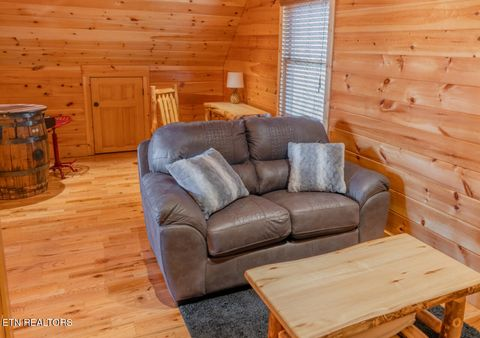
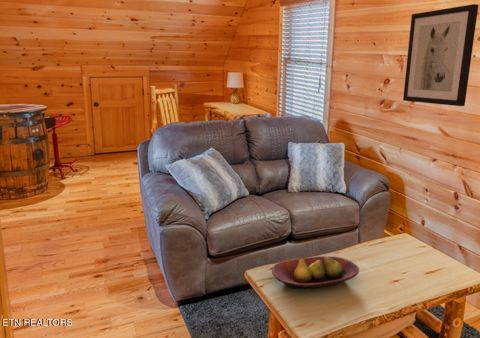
+ fruit bowl [271,255,360,290]
+ wall art [402,3,479,107]
